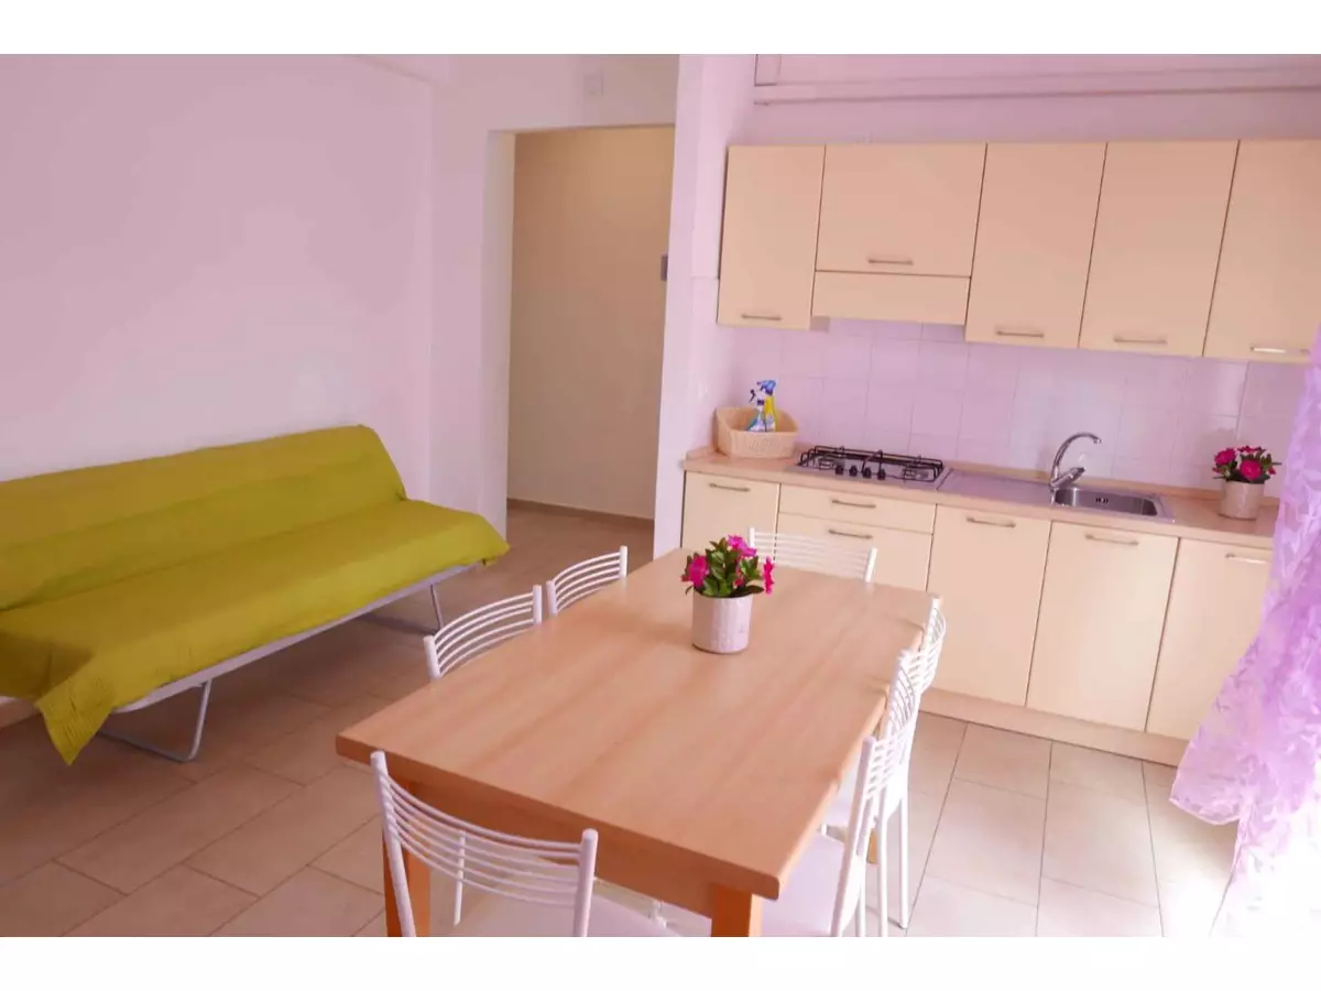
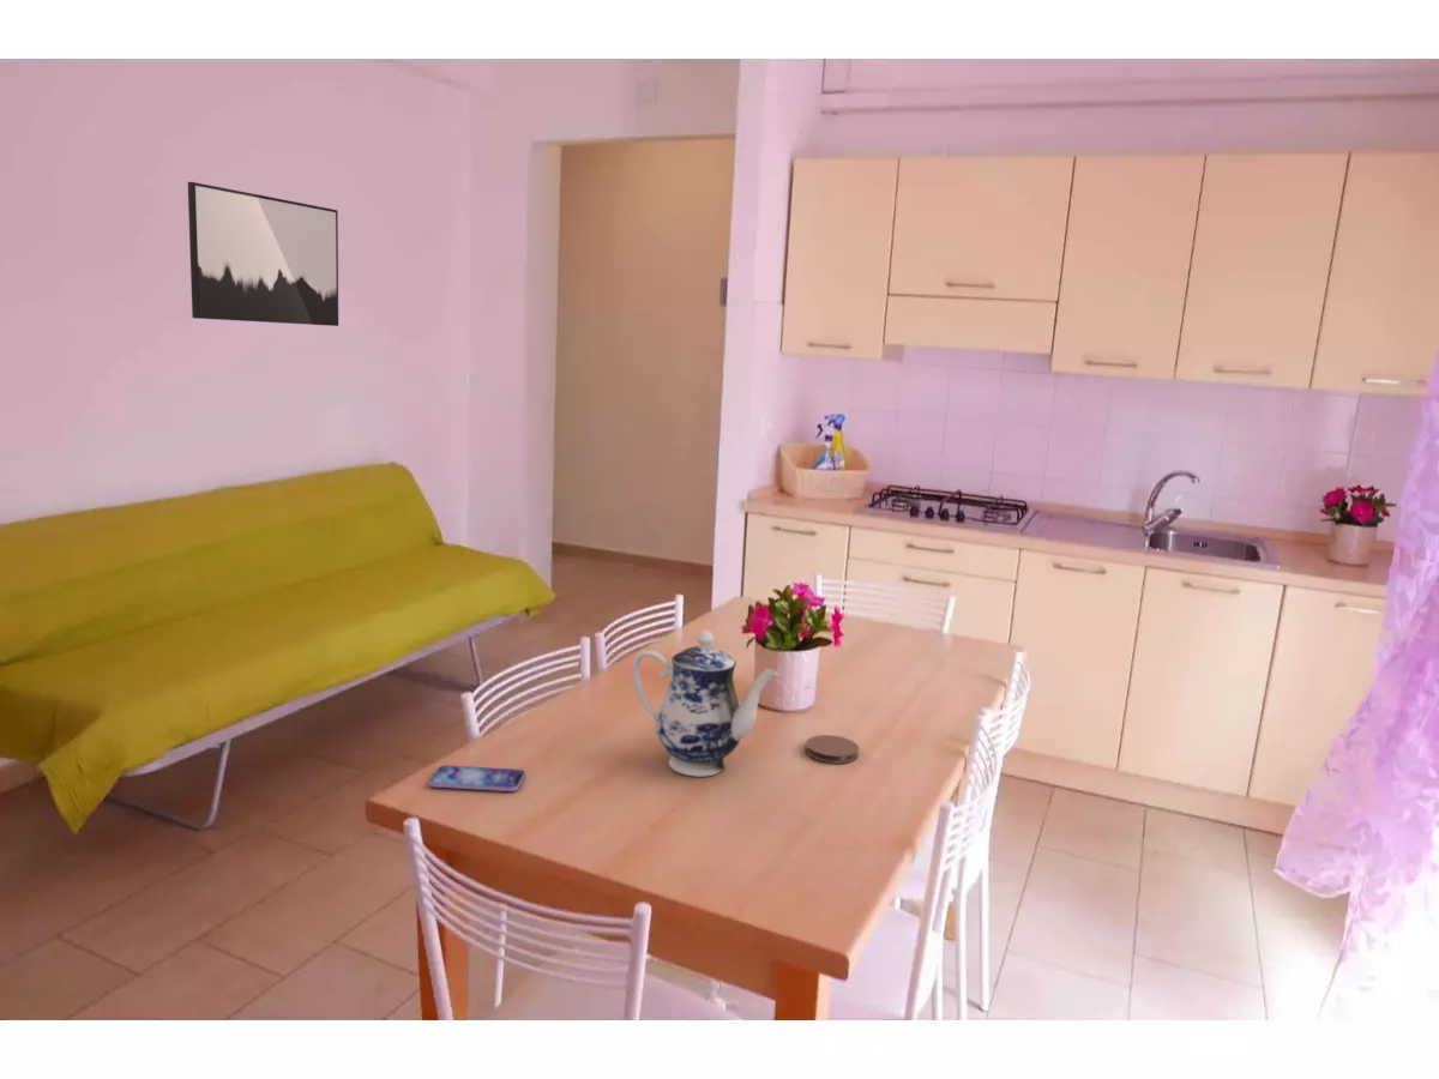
+ teapot [631,629,779,778]
+ coaster [805,734,860,765]
+ wall art [187,181,339,327]
+ smartphone [428,764,526,792]
